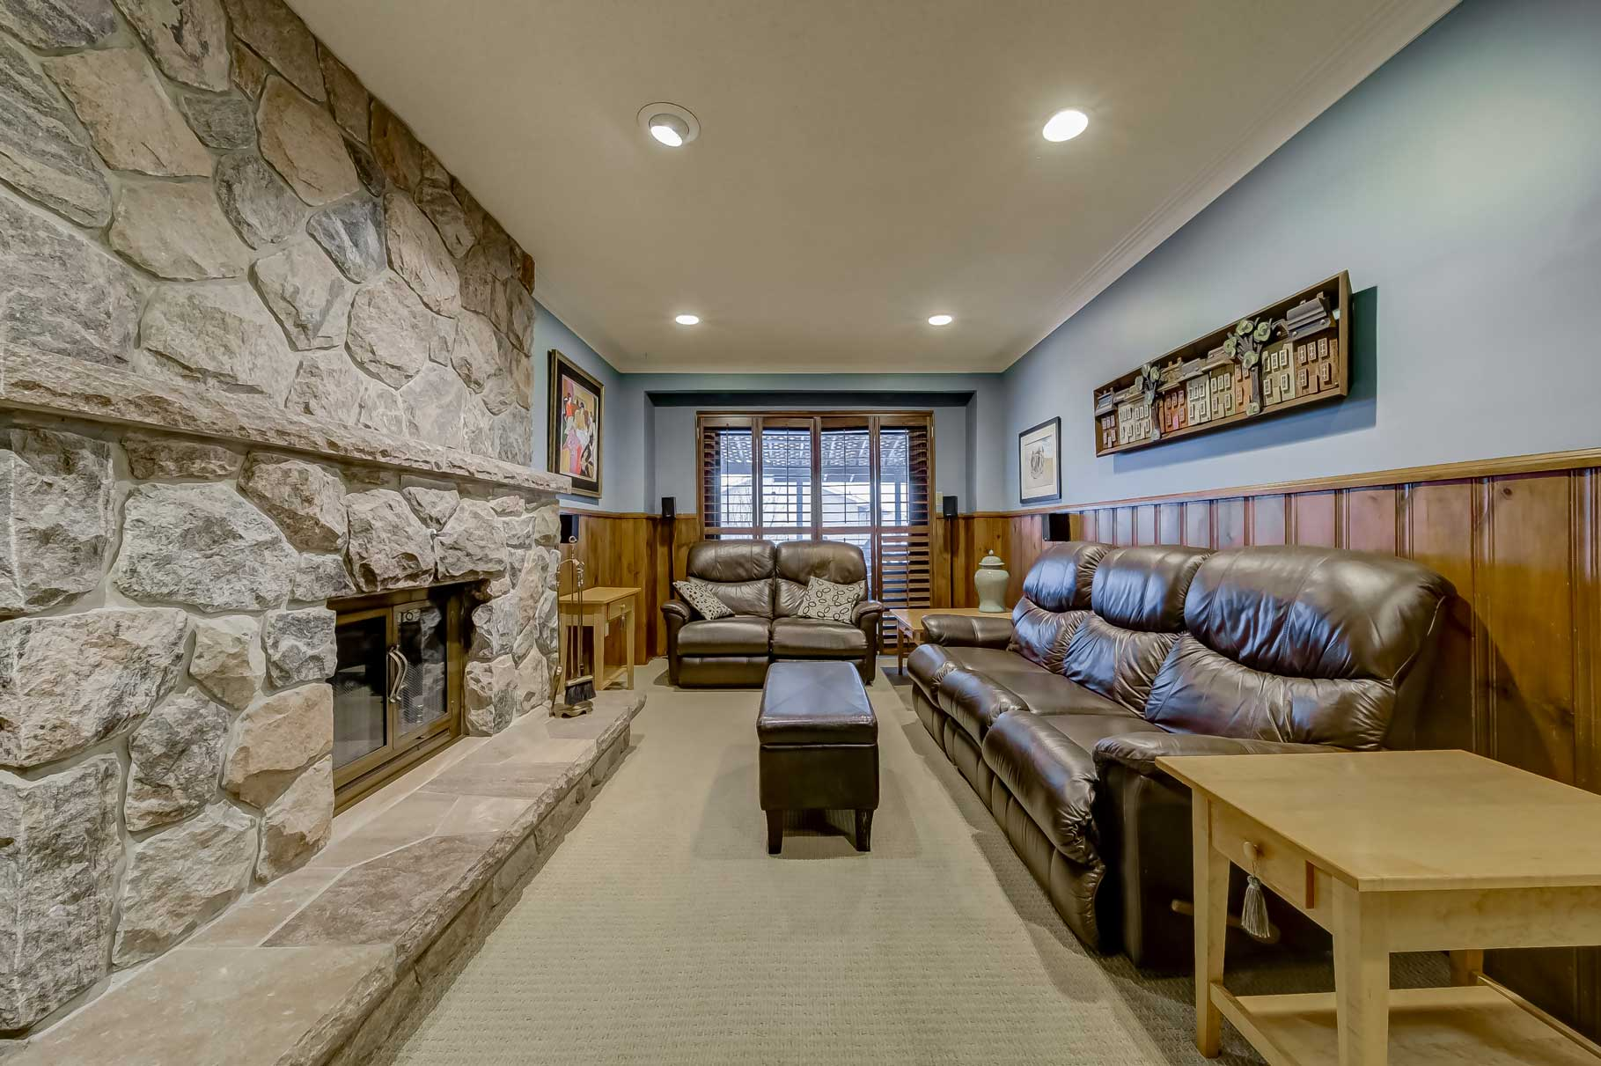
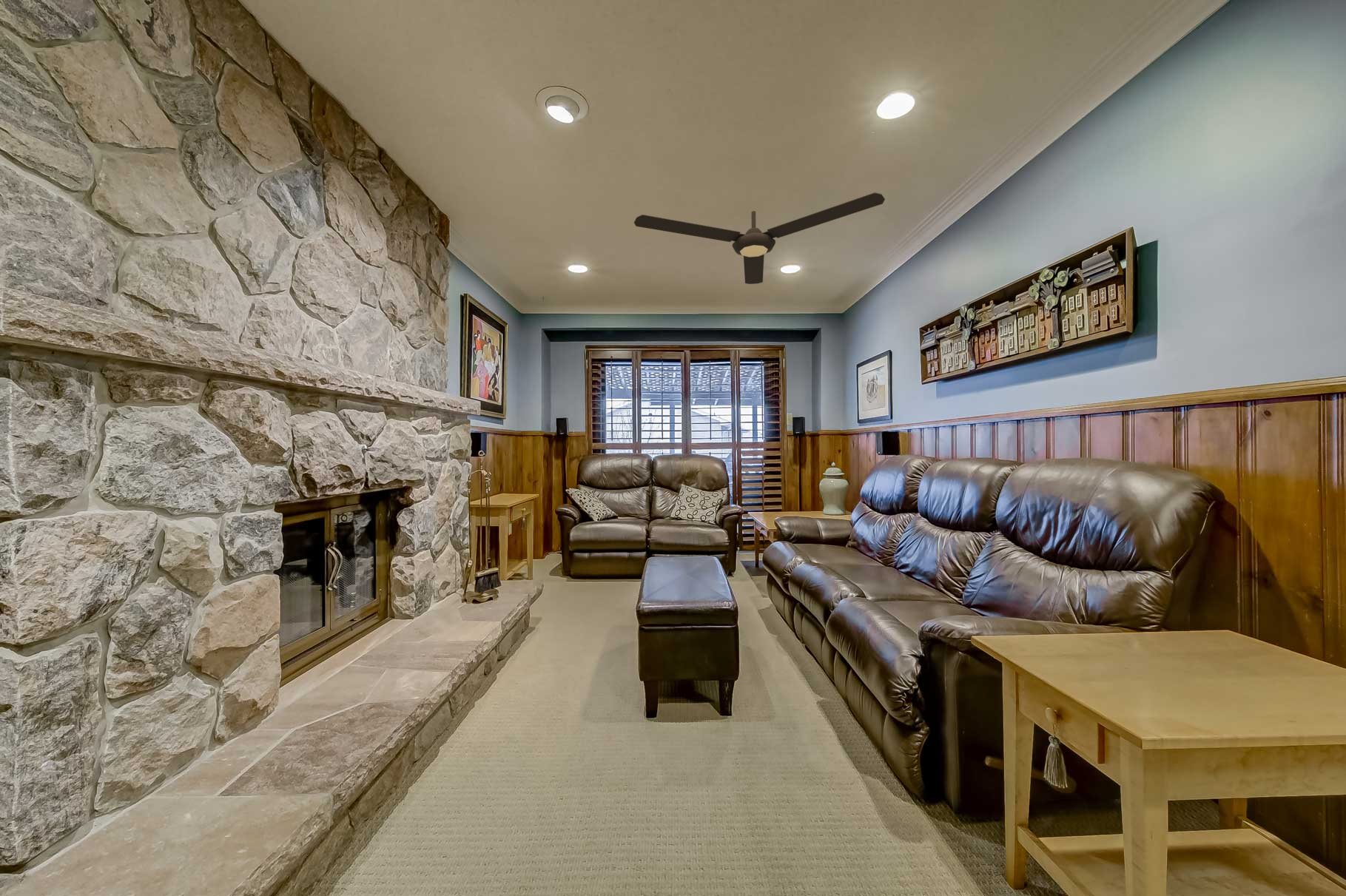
+ ceiling fan [633,192,886,285]
